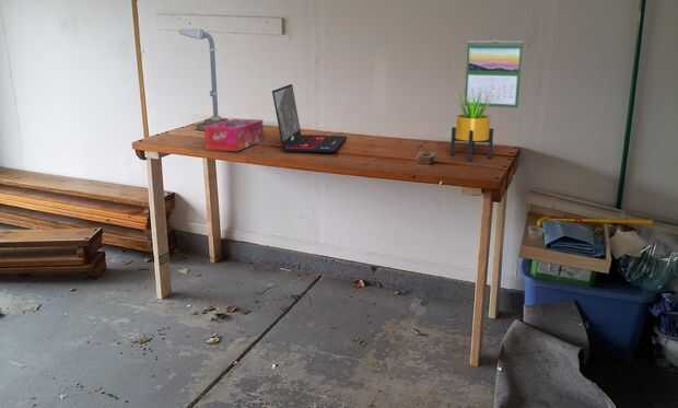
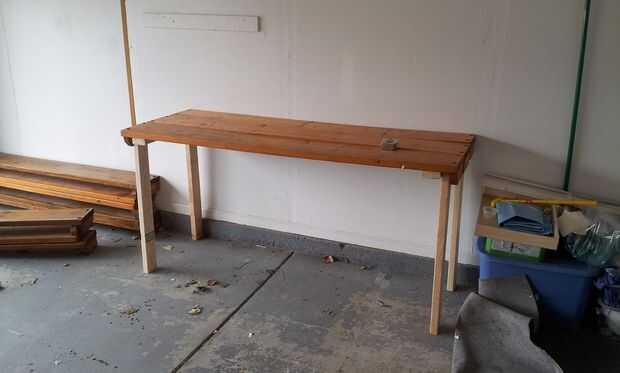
- potted plant [449,89,495,162]
- tissue box [203,118,265,152]
- laptop [271,83,348,153]
- desk lamp [178,28,230,131]
- calendar [464,38,524,109]
